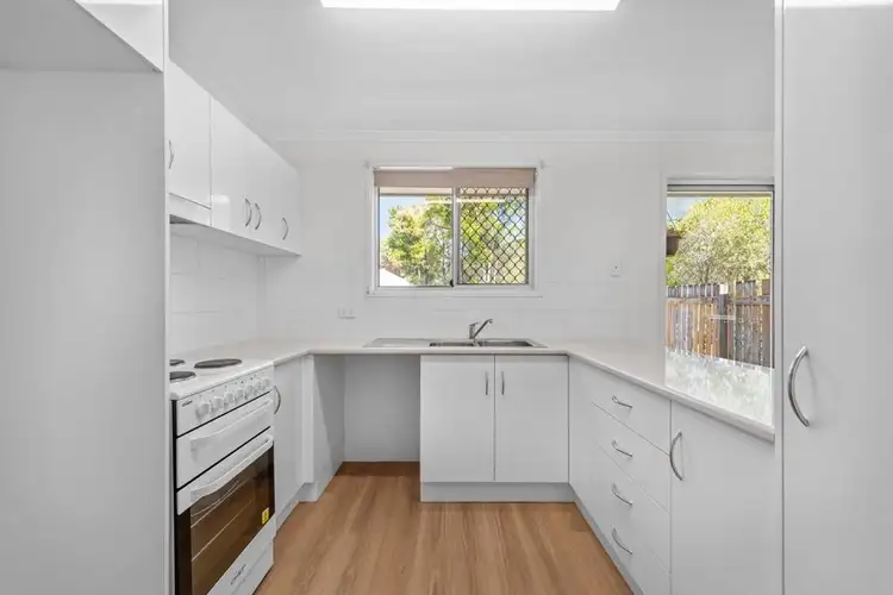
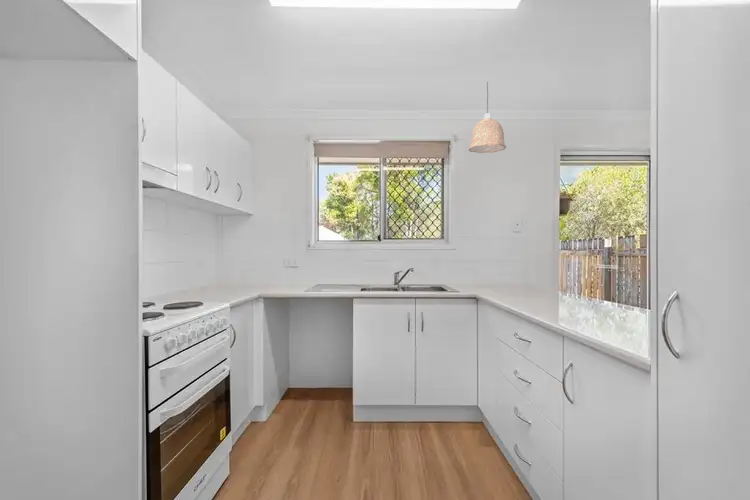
+ pendant lamp [468,81,507,154]
